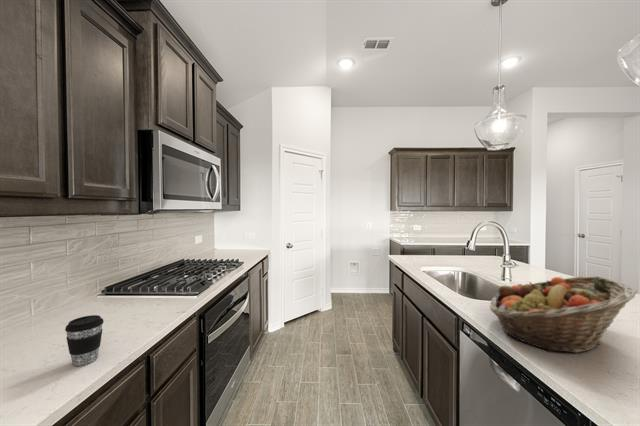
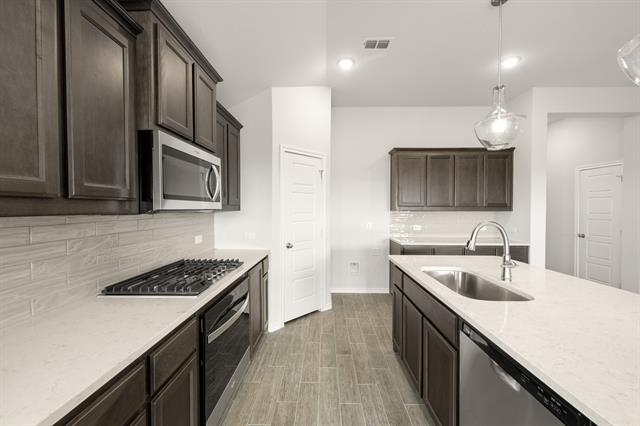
- coffee cup [64,314,105,367]
- fruit basket [489,276,637,354]
